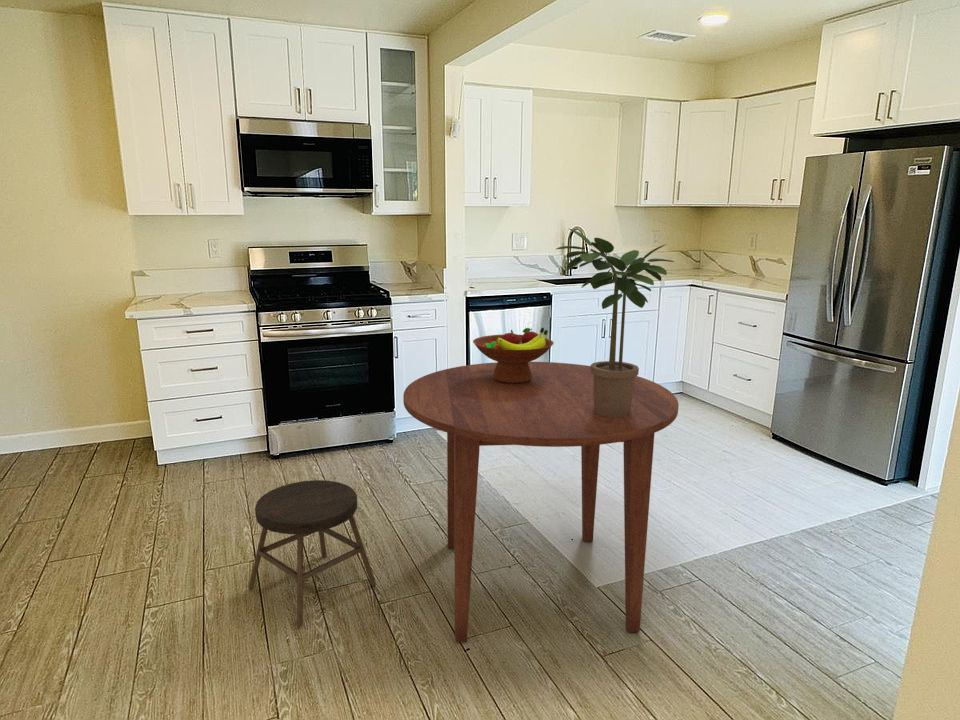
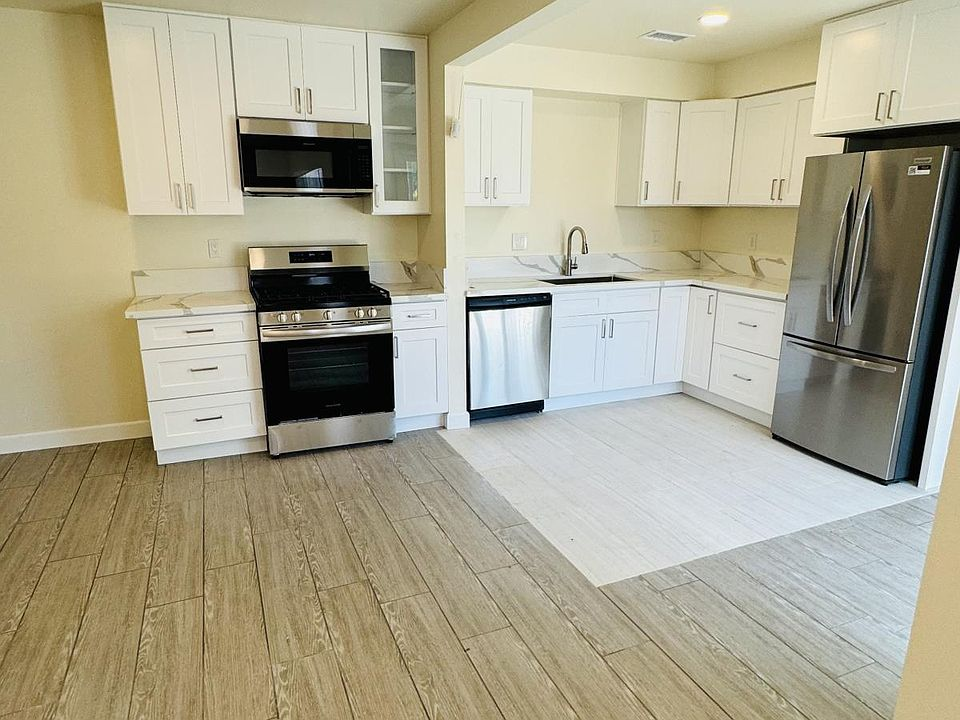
- fruit bowl [472,327,555,383]
- stool [247,479,377,627]
- dining table [402,361,680,643]
- potted plant [555,228,675,417]
